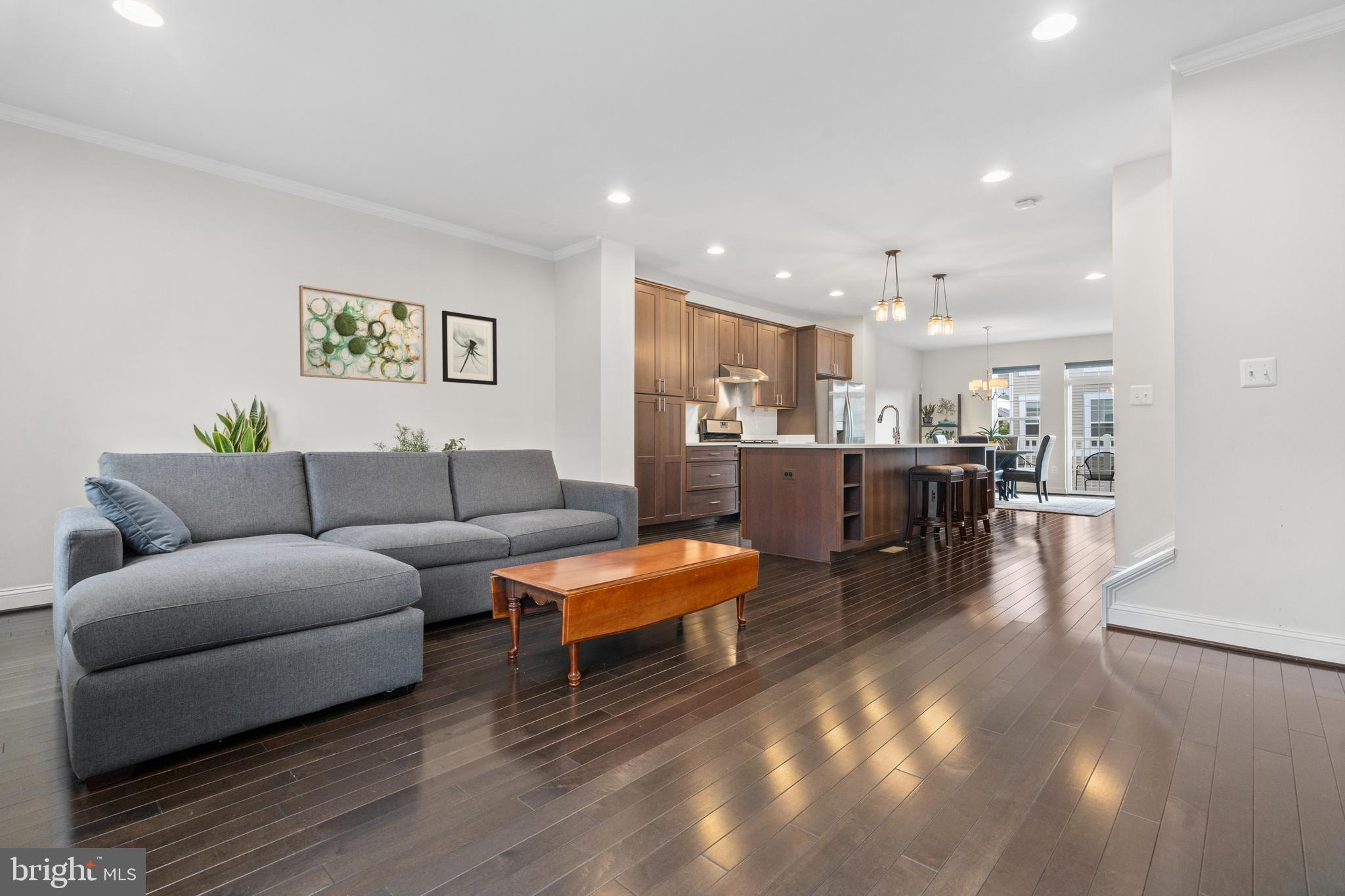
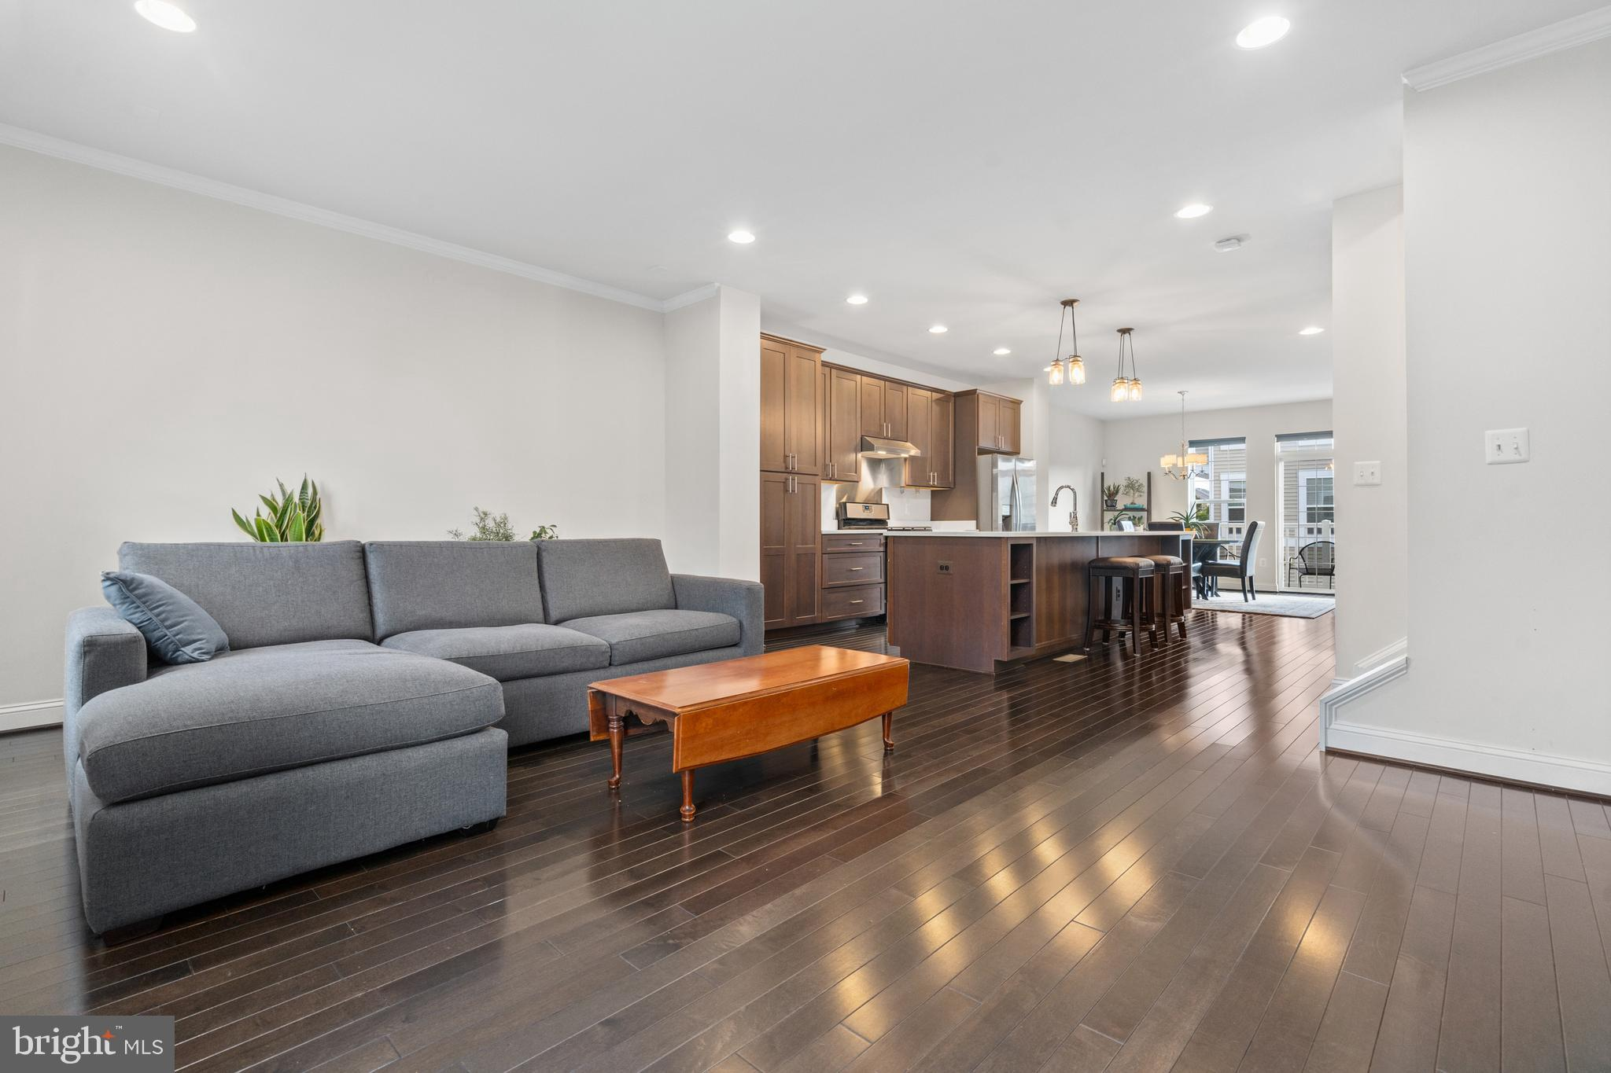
- wall art [441,310,498,386]
- wall art [299,284,427,385]
